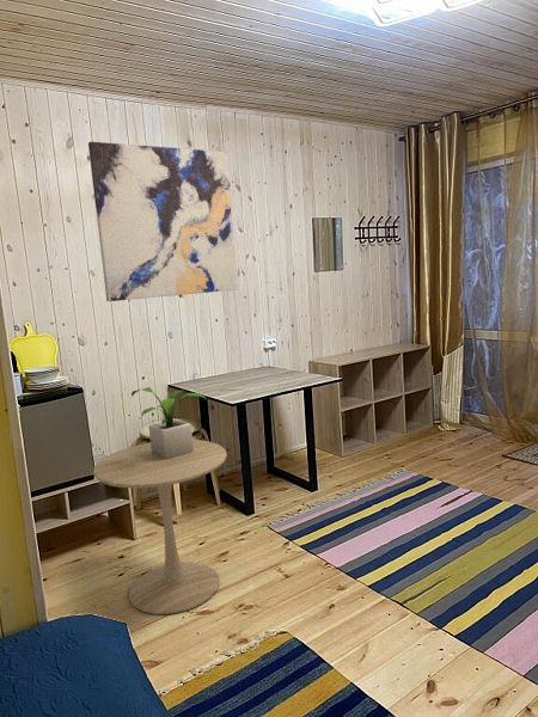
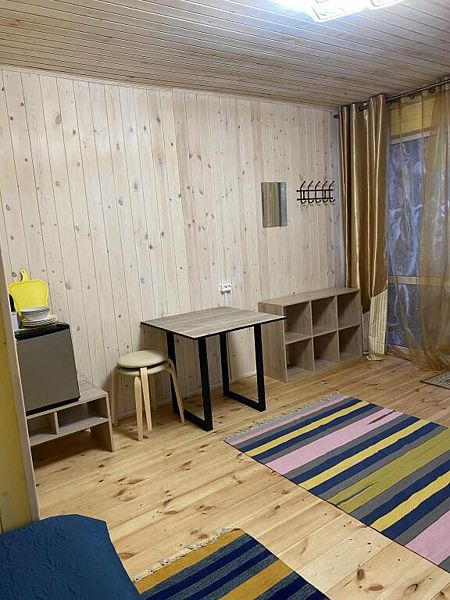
- wall art [87,141,239,302]
- potted plant [130,386,207,459]
- side table [92,439,227,615]
